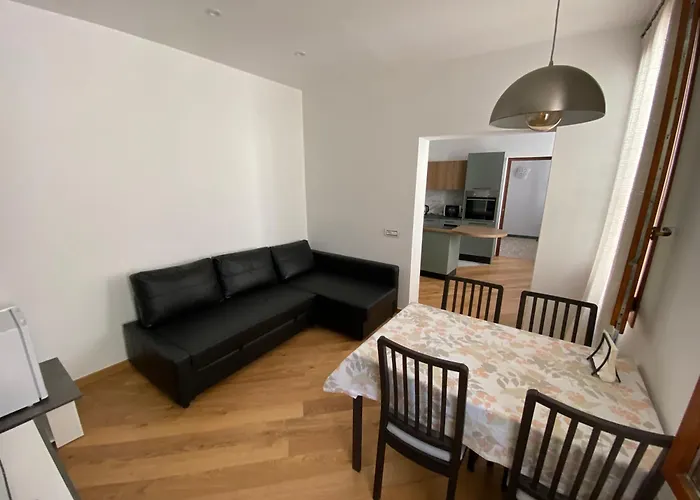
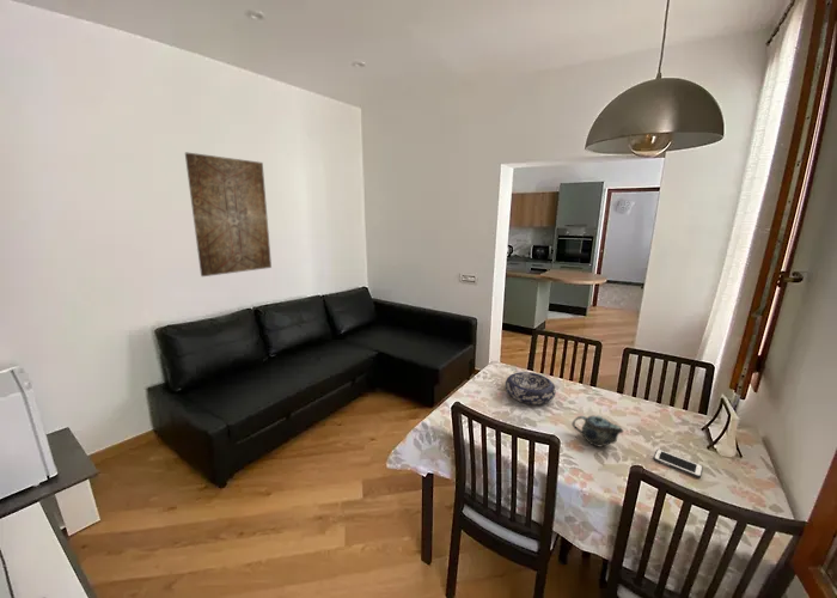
+ wall art [184,152,273,277]
+ decorative bowl [503,371,557,405]
+ cell phone [653,448,704,478]
+ chinaware [572,415,625,447]
